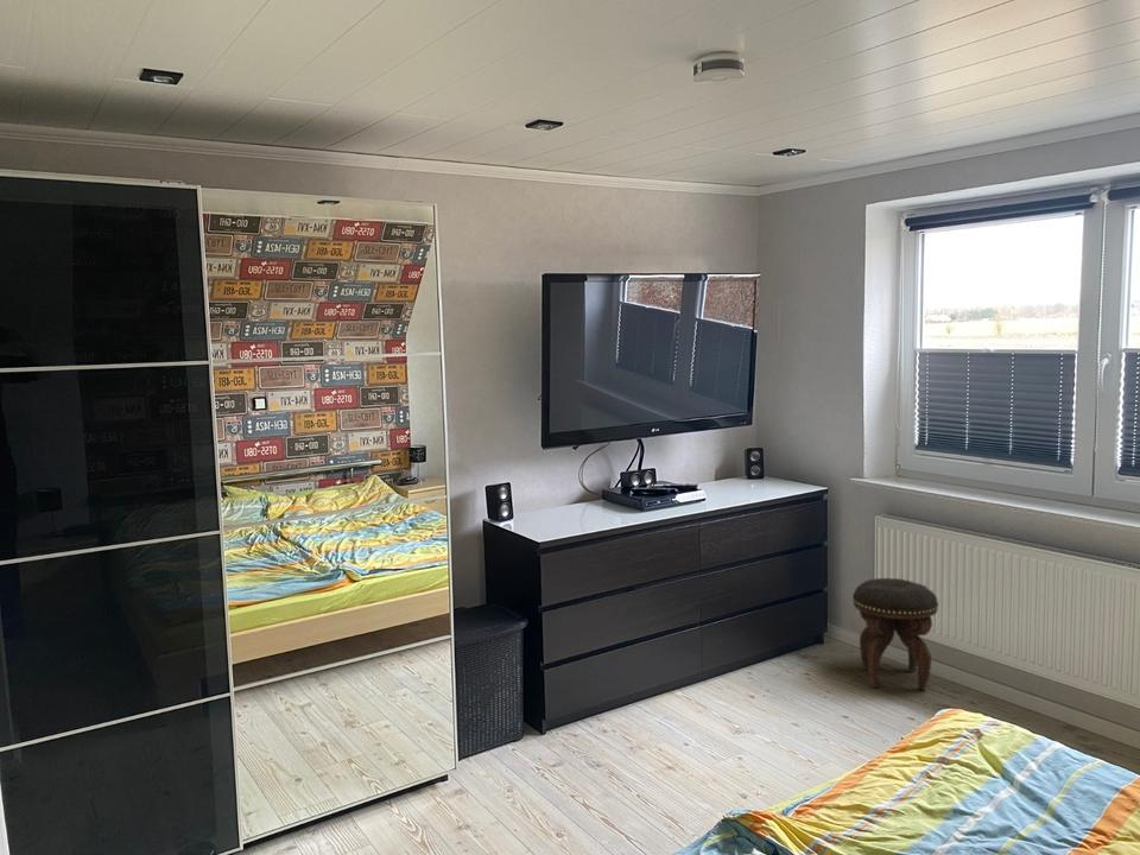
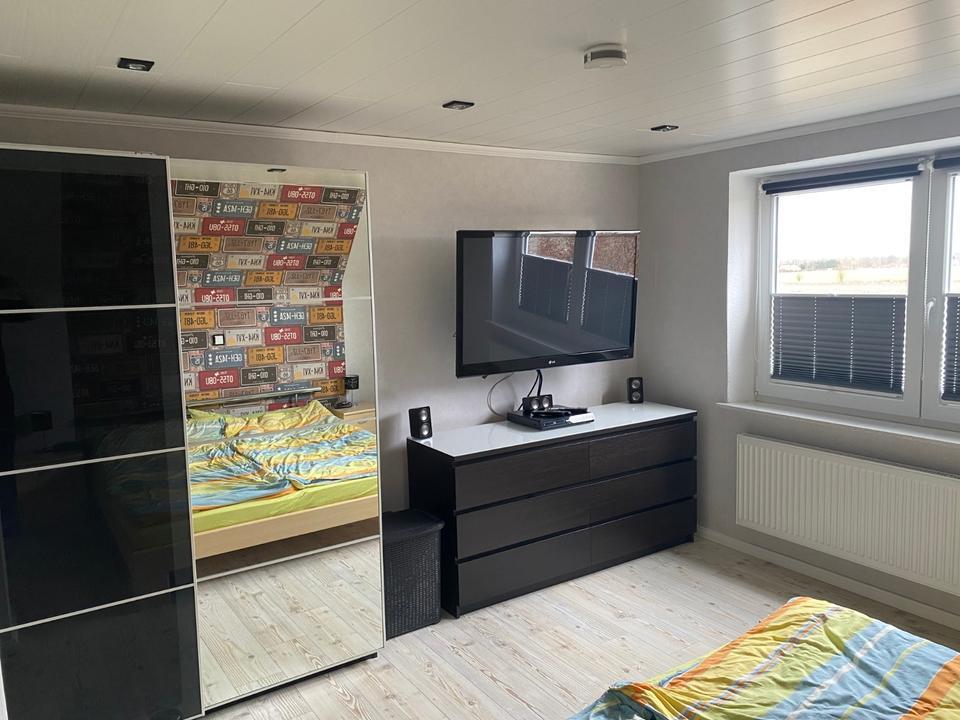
- footstool [851,577,939,691]
